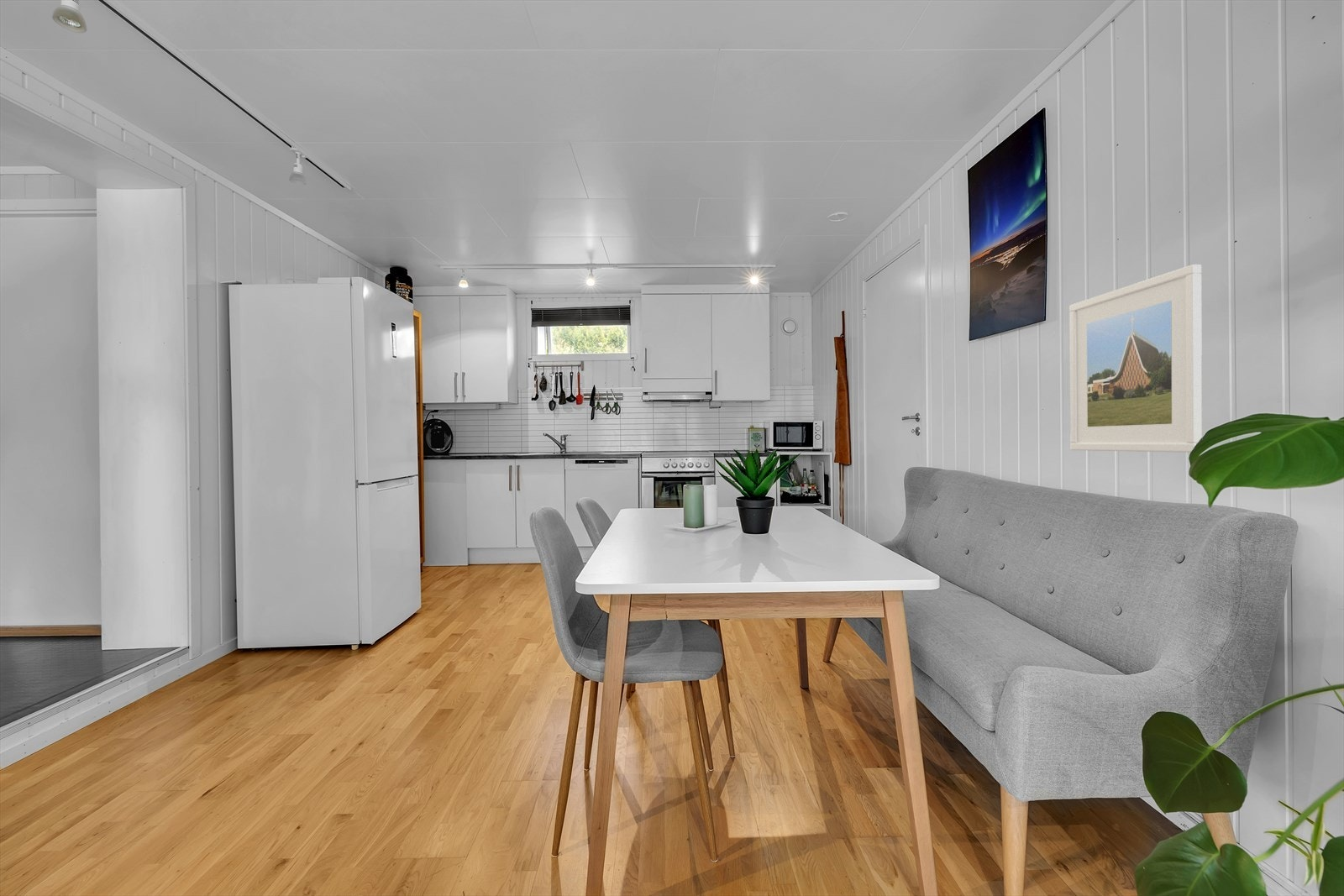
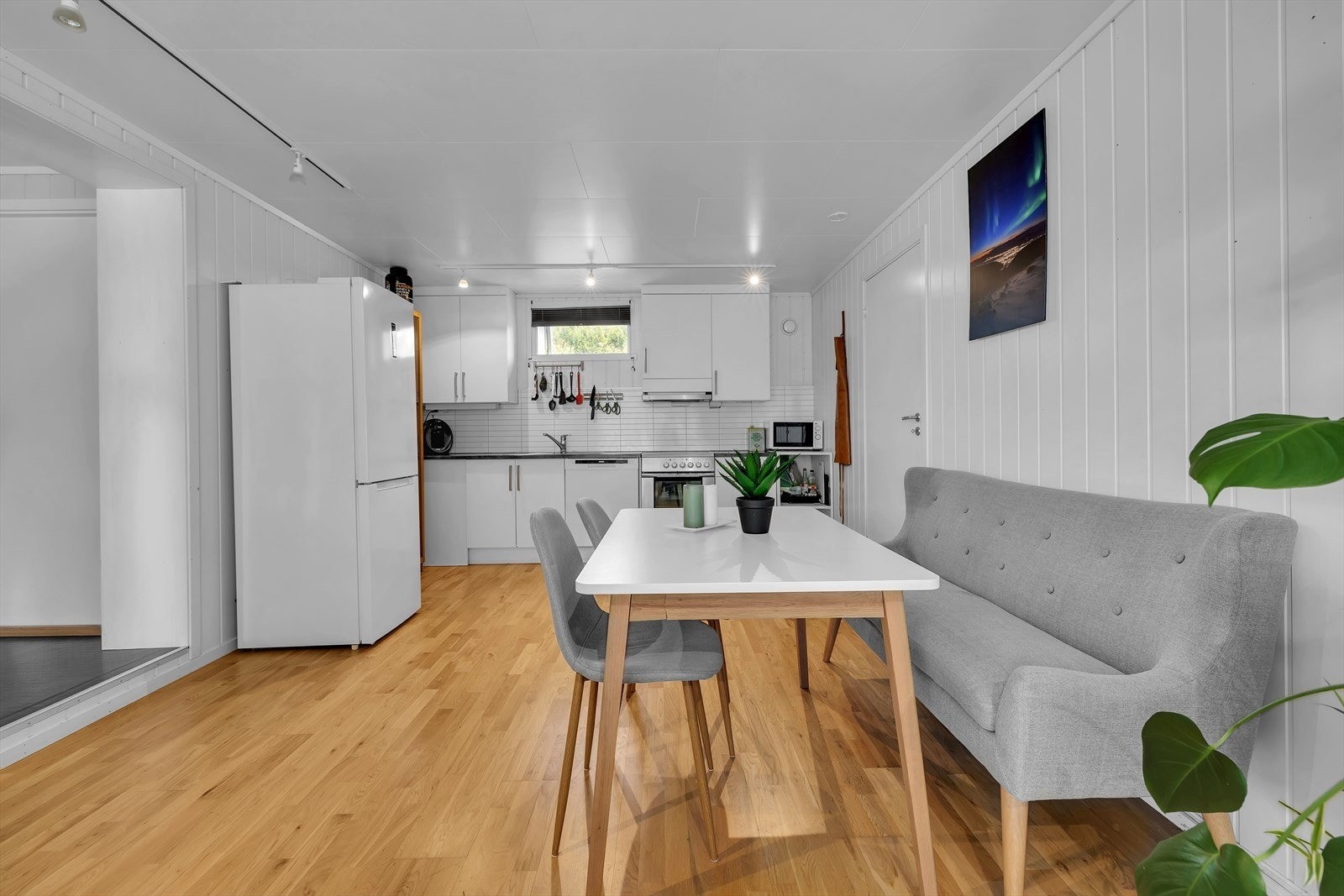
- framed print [1069,264,1203,453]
